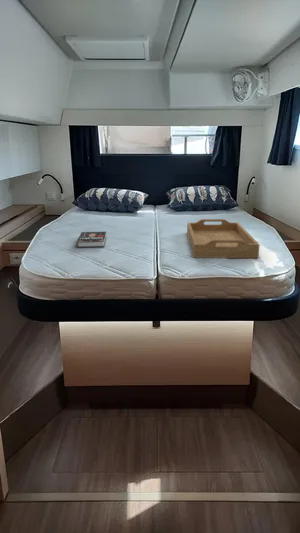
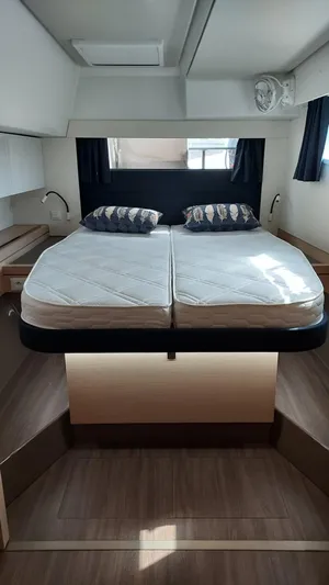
- book [76,231,107,249]
- serving tray [186,218,261,259]
